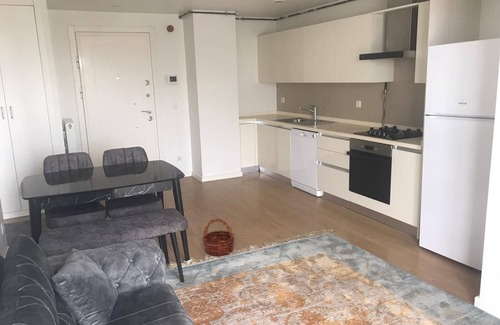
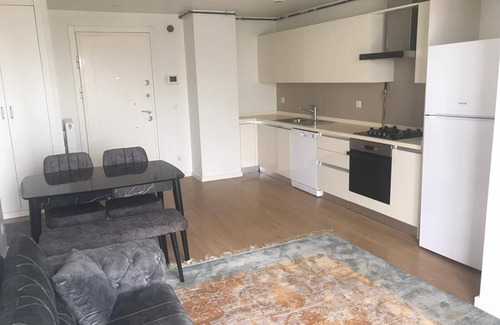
- basket [202,217,235,257]
